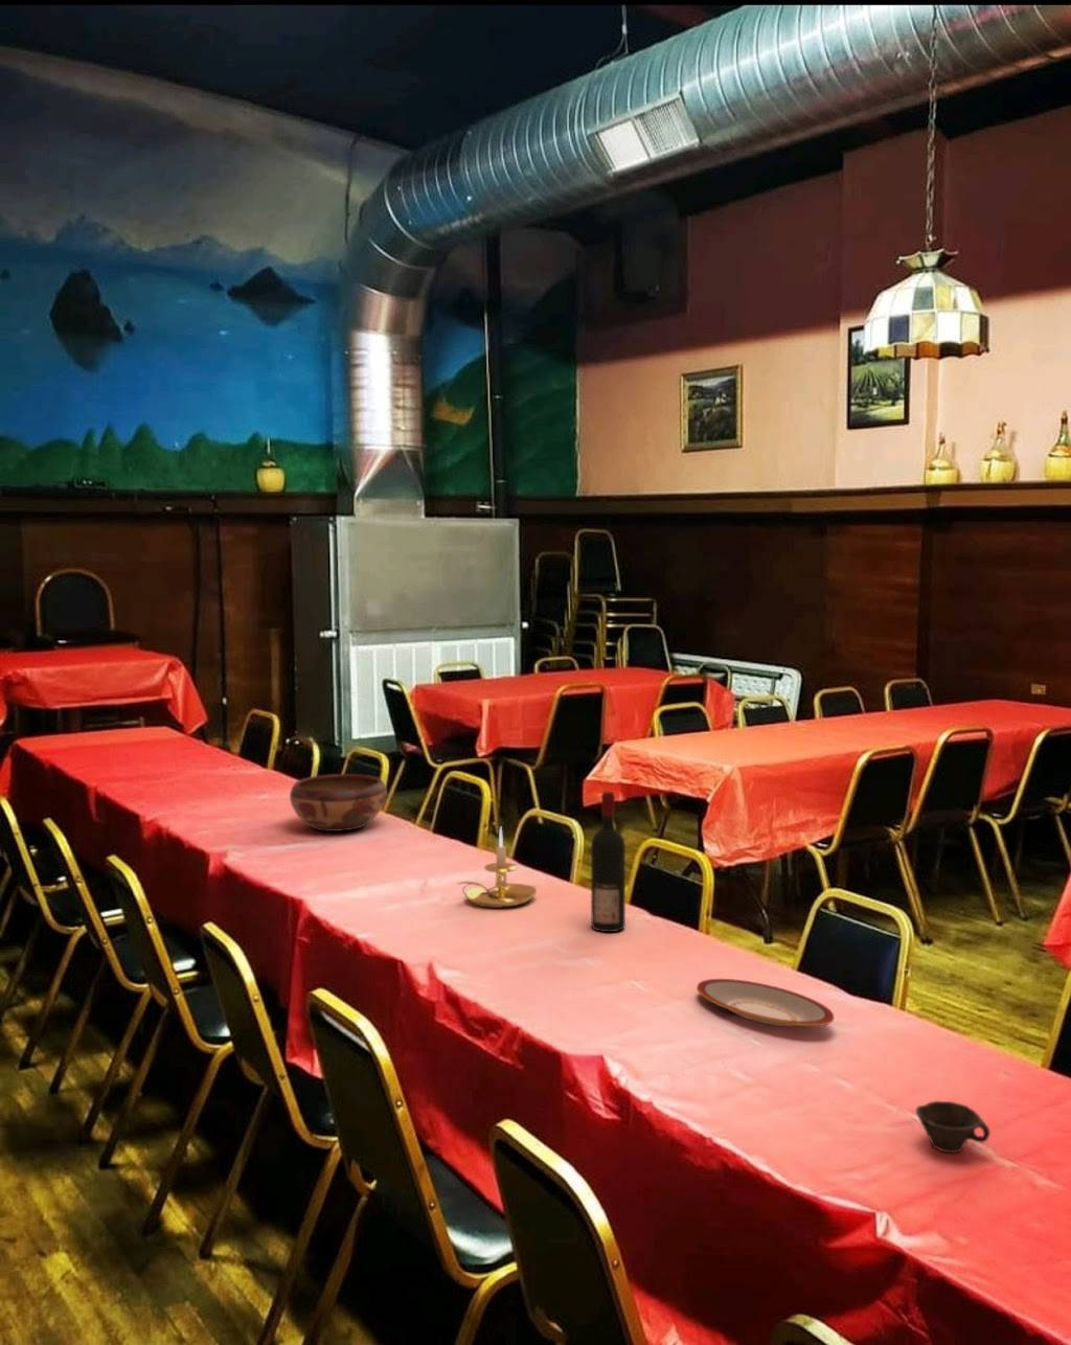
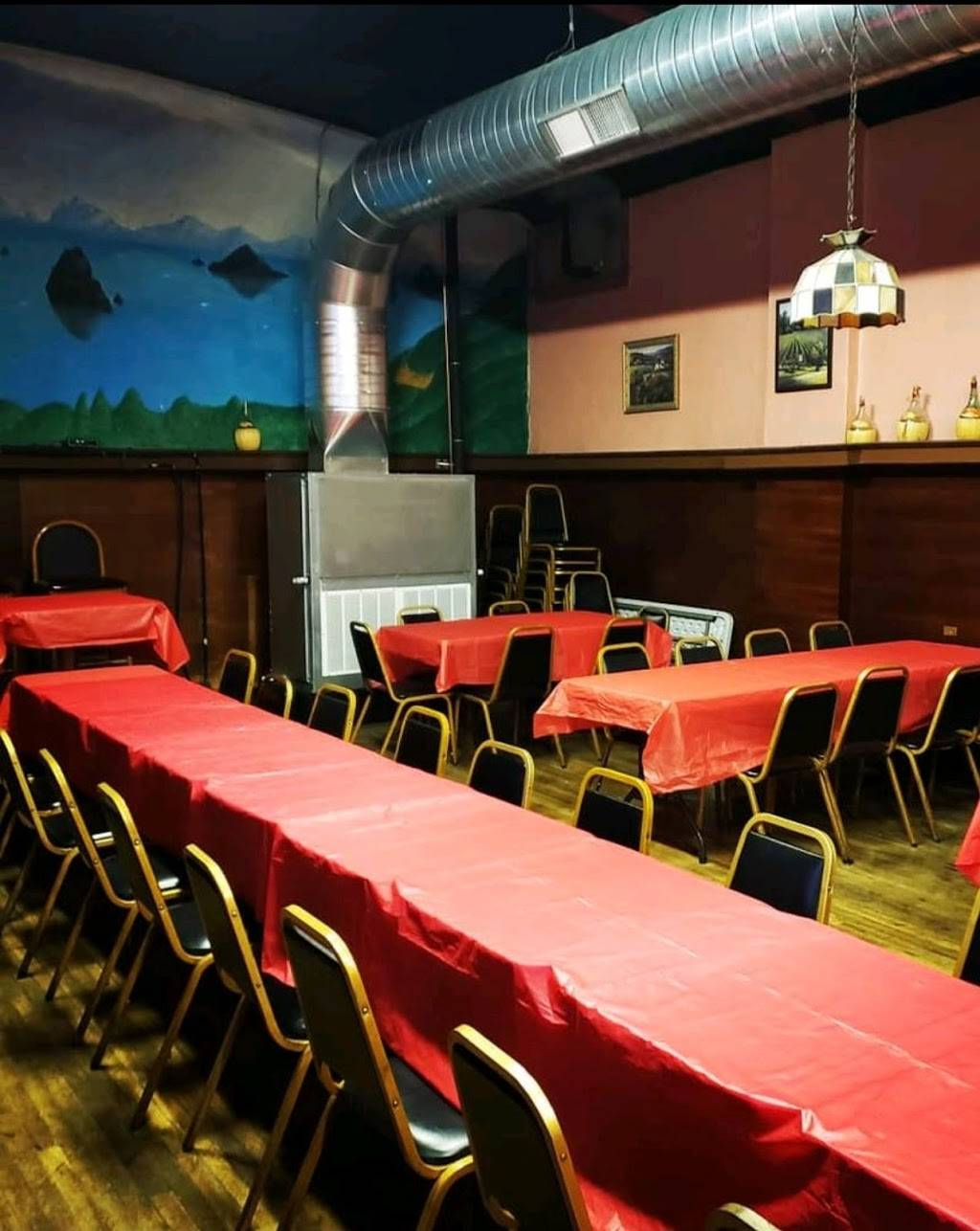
- cup [915,1100,991,1154]
- plate [695,978,836,1027]
- candle holder [456,825,538,909]
- decorative bowl [289,772,388,833]
- alcohol [590,791,626,933]
